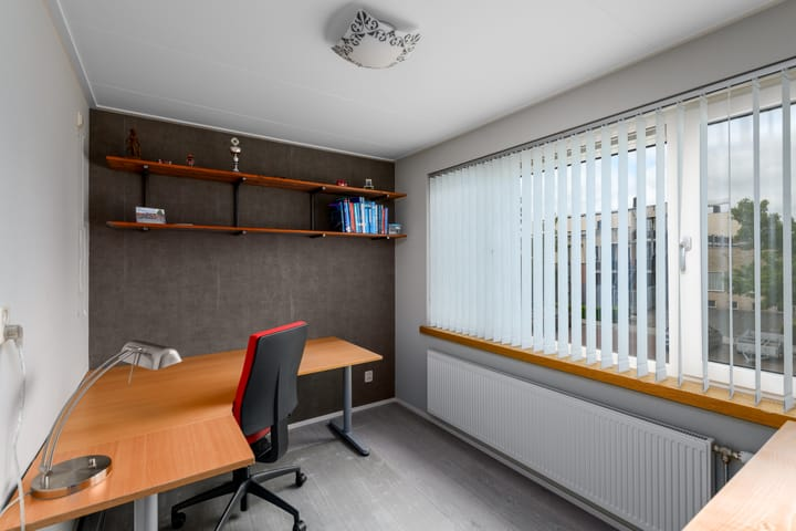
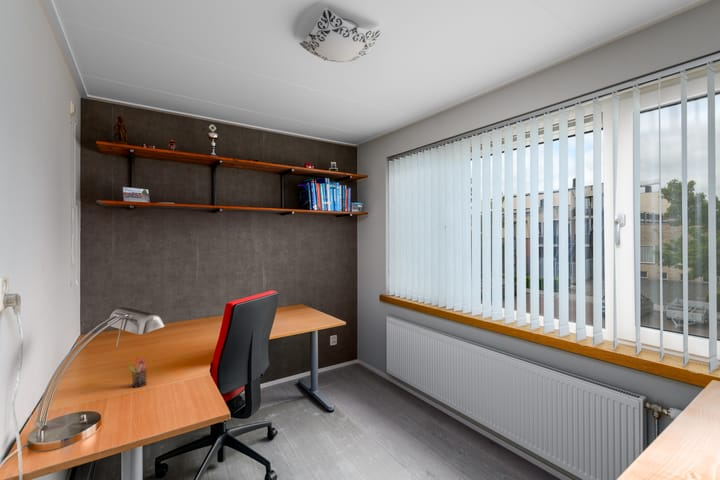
+ pen holder [128,357,148,389]
